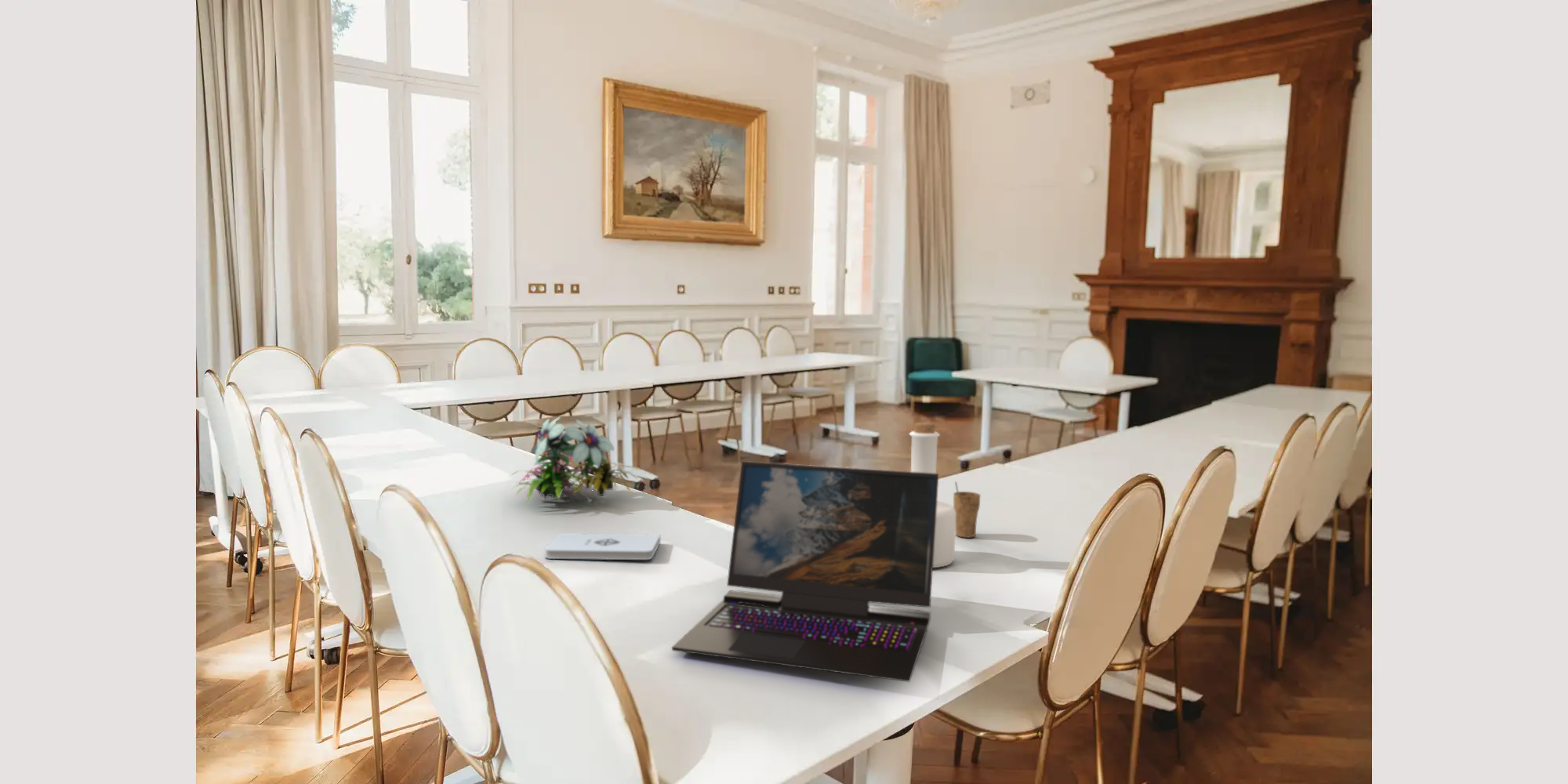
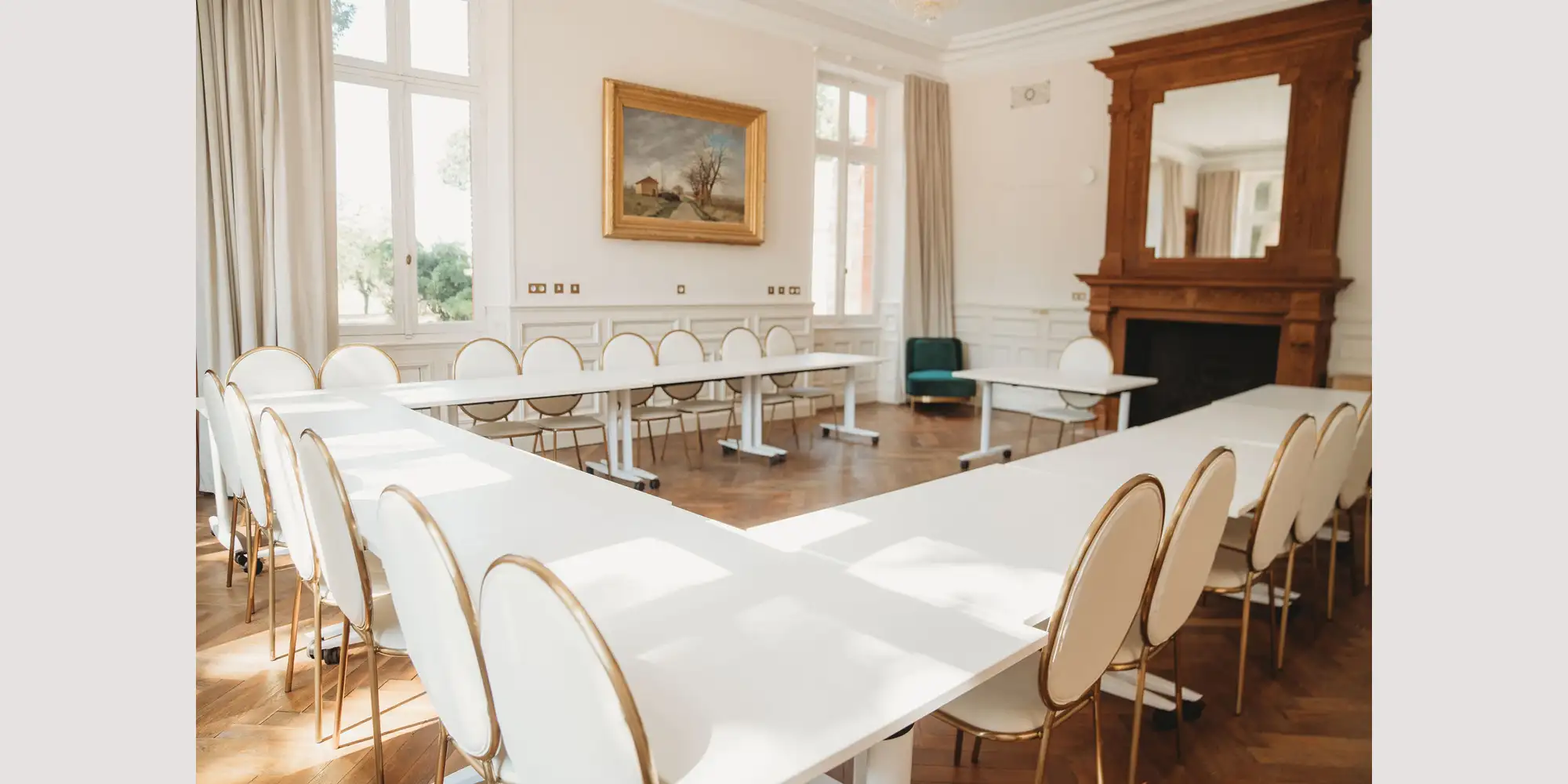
- bottle [908,422,956,568]
- notepad [544,532,661,561]
- flower arrangement [508,416,641,503]
- laptop [671,460,939,683]
- cup [953,481,982,539]
